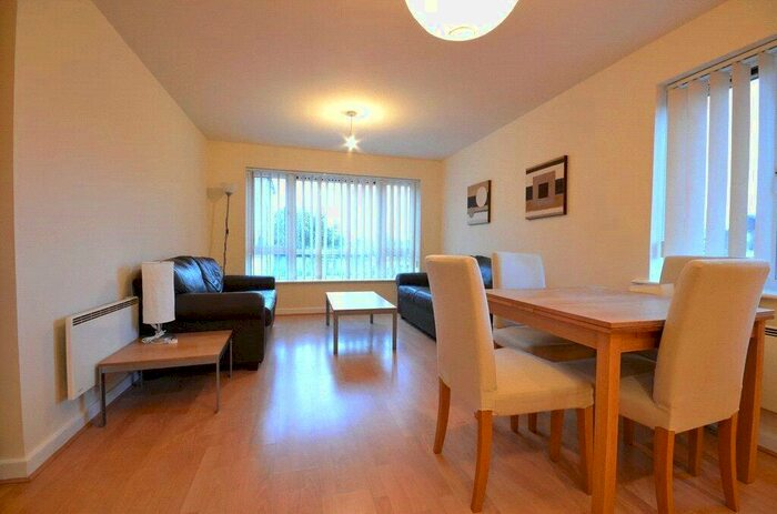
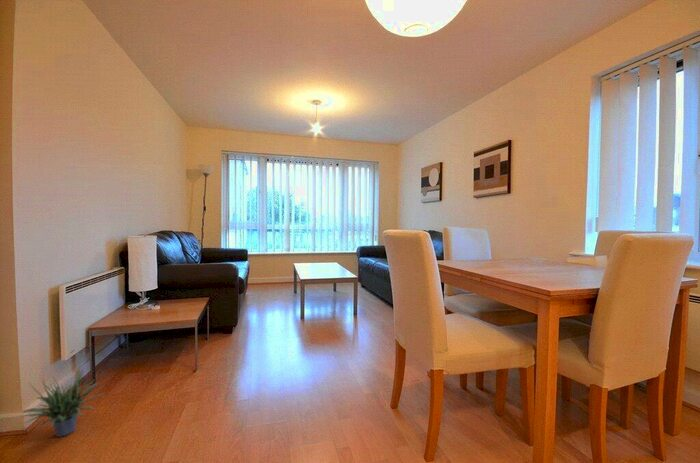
+ potted plant [20,368,107,438]
